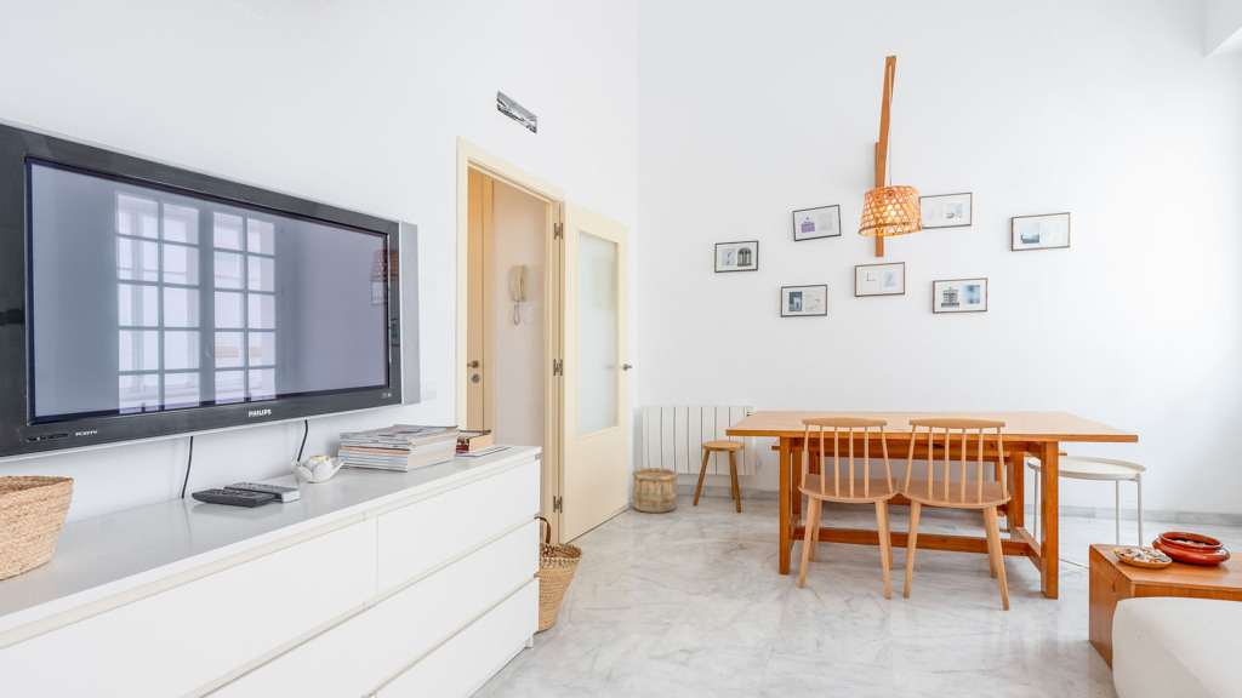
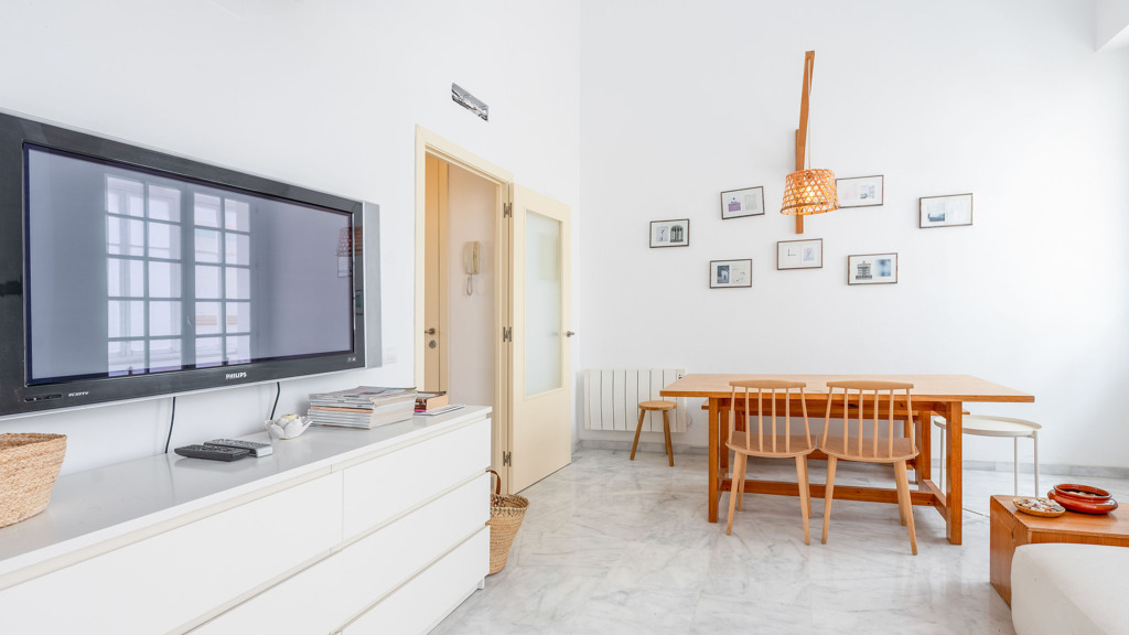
- wooden bucket [631,467,680,514]
